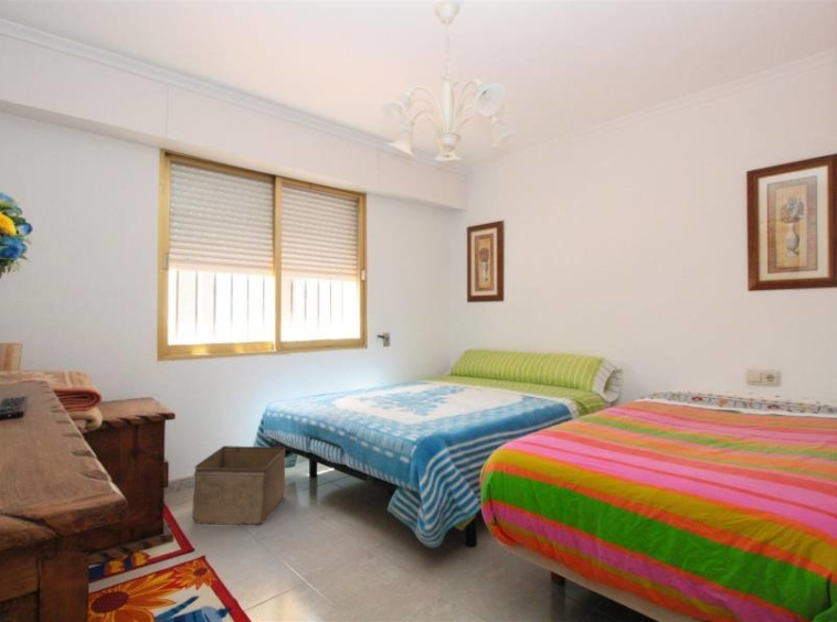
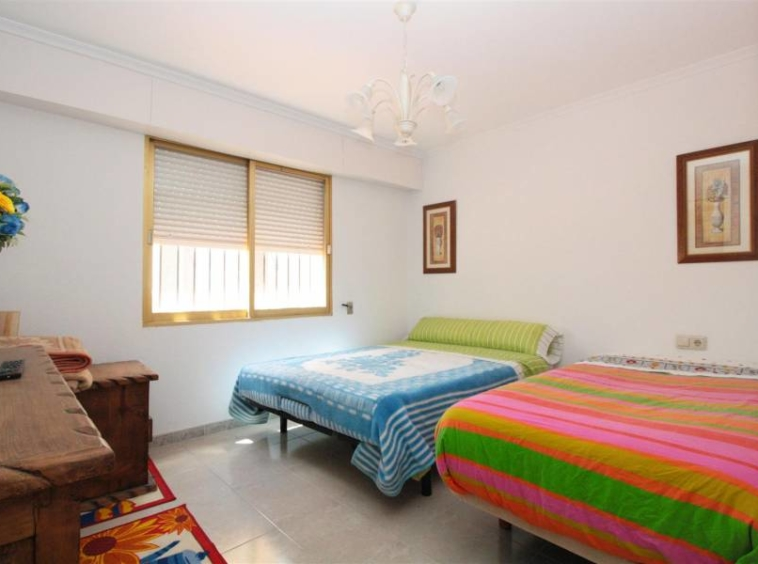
- storage bin [191,444,287,526]
